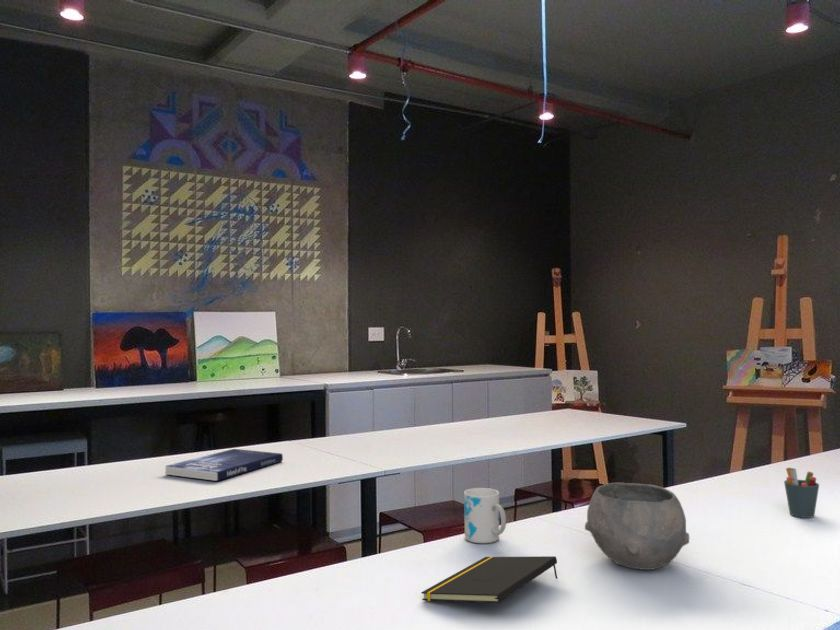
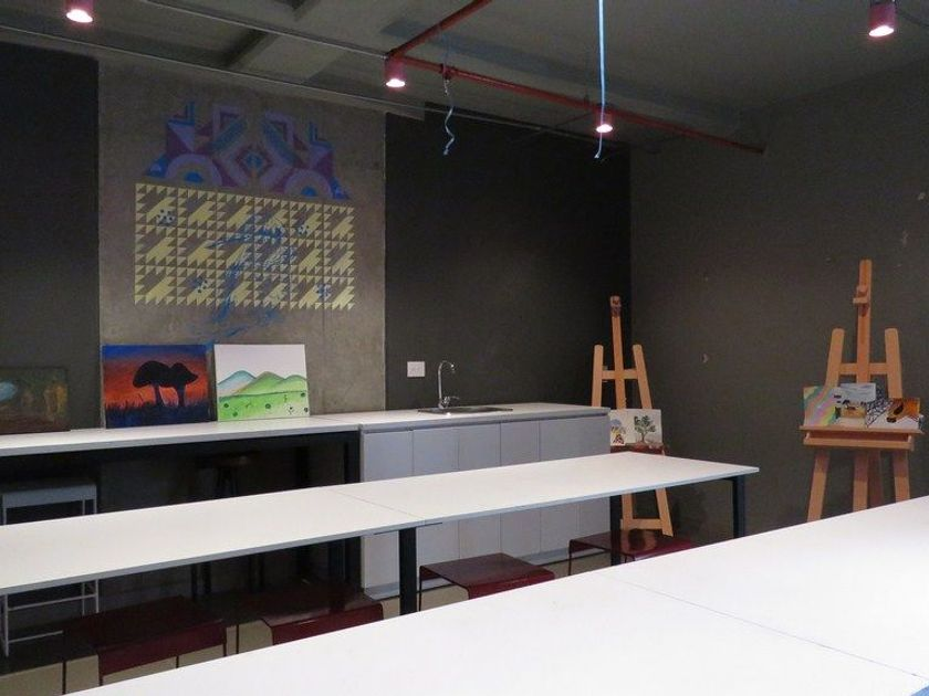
- pen holder [783,466,820,519]
- mug [463,487,507,544]
- bowl [584,482,690,571]
- book [164,448,284,482]
- notepad [420,555,558,604]
